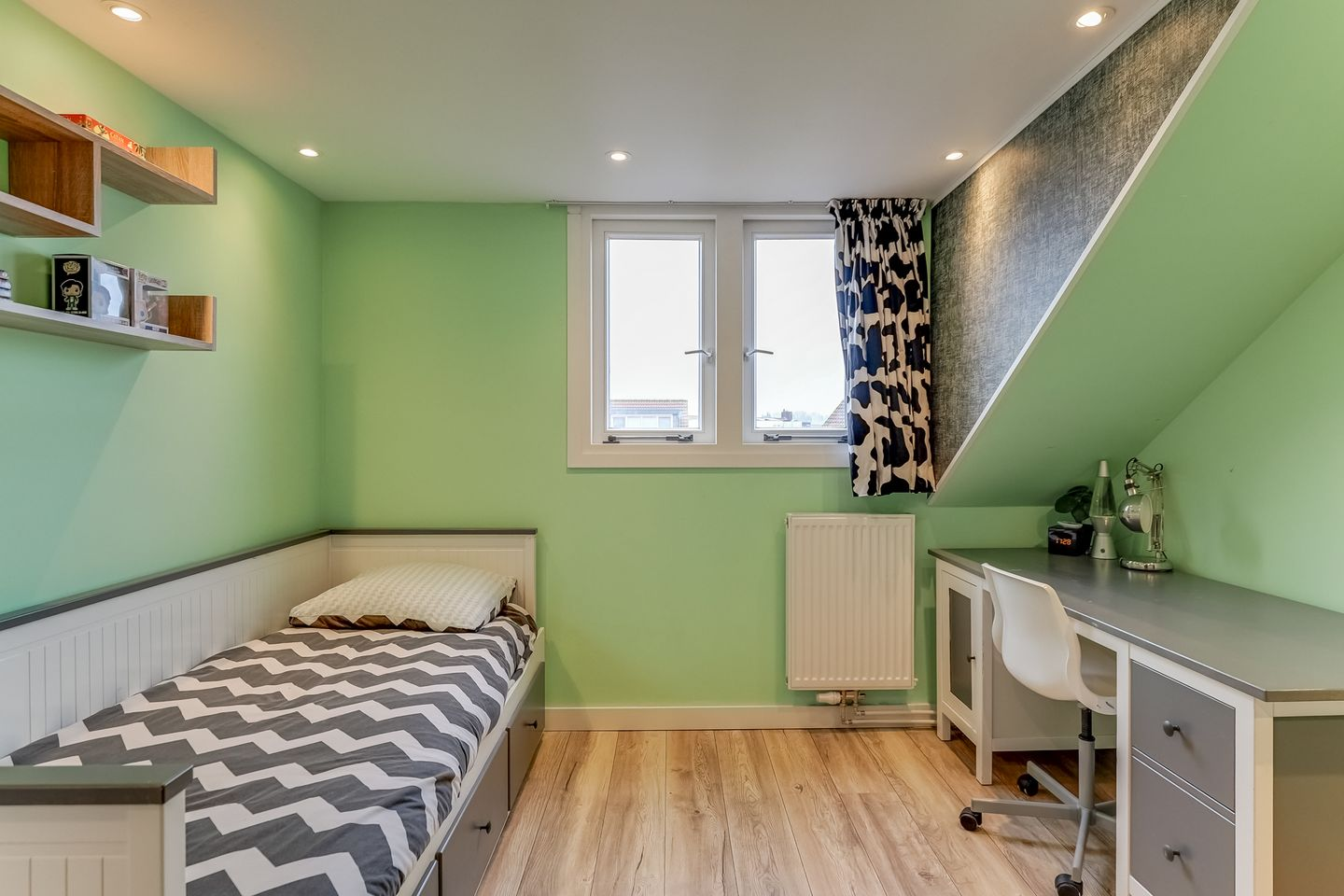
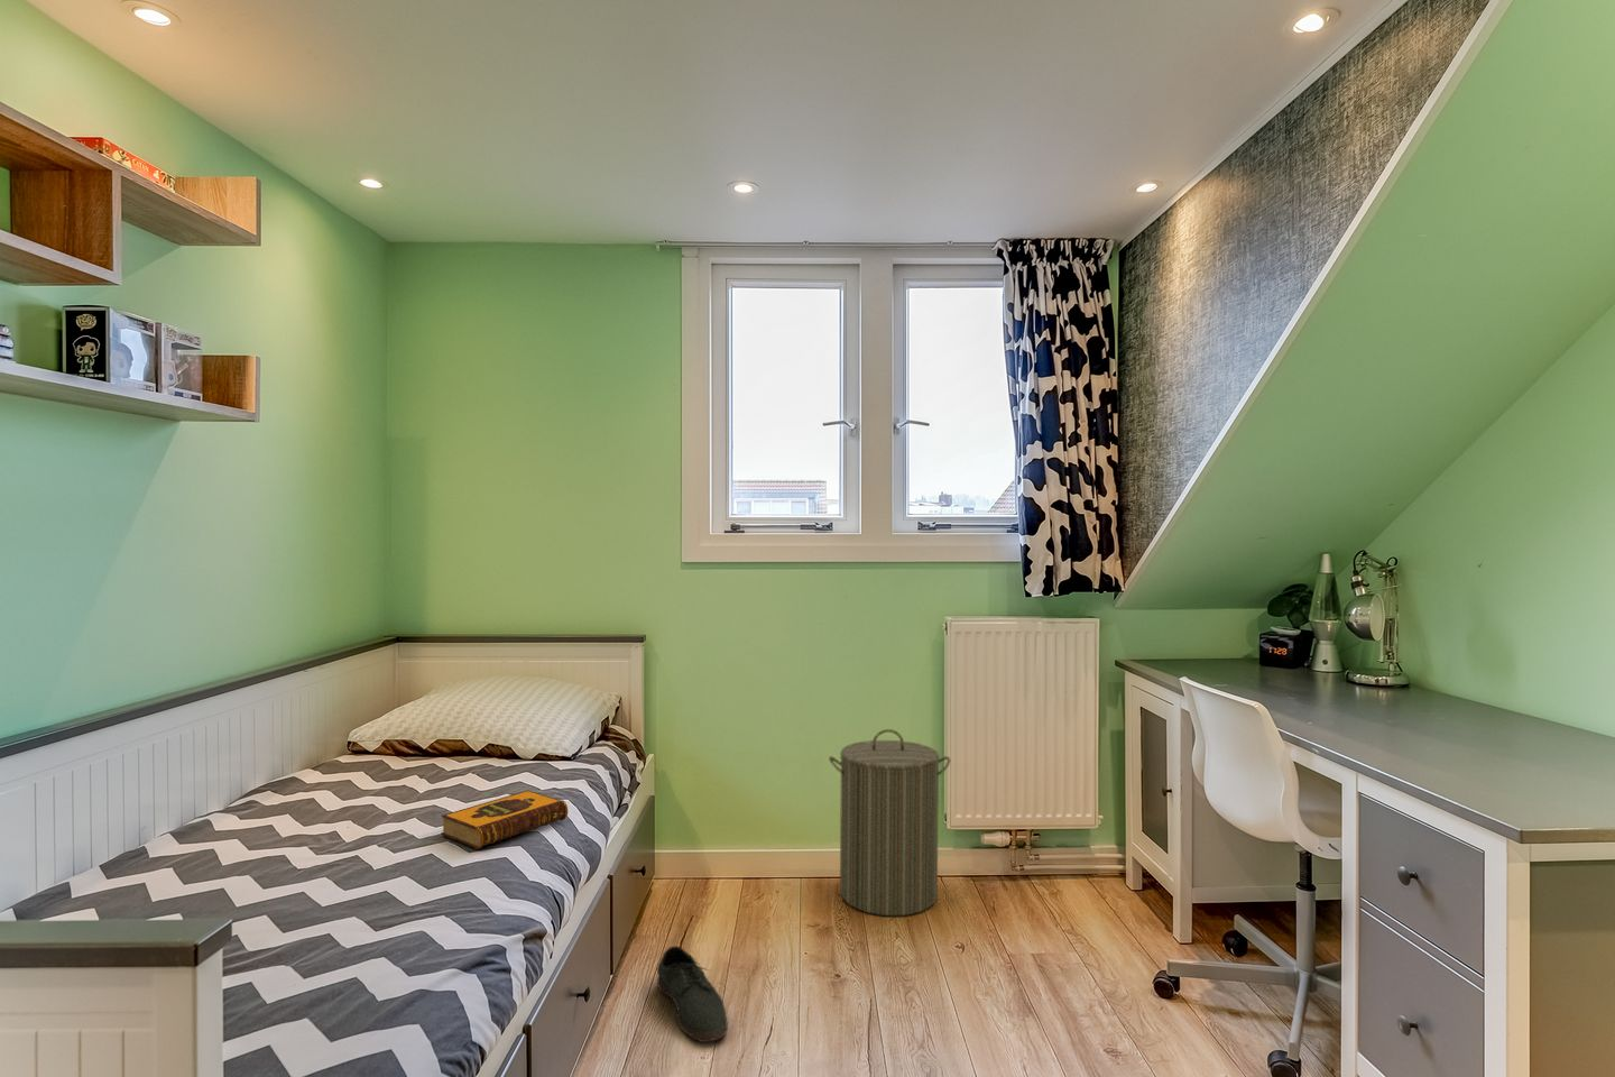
+ shoe [656,945,729,1043]
+ laundry hamper [828,728,950,917]
+ hardback book [440,790,568,850]
